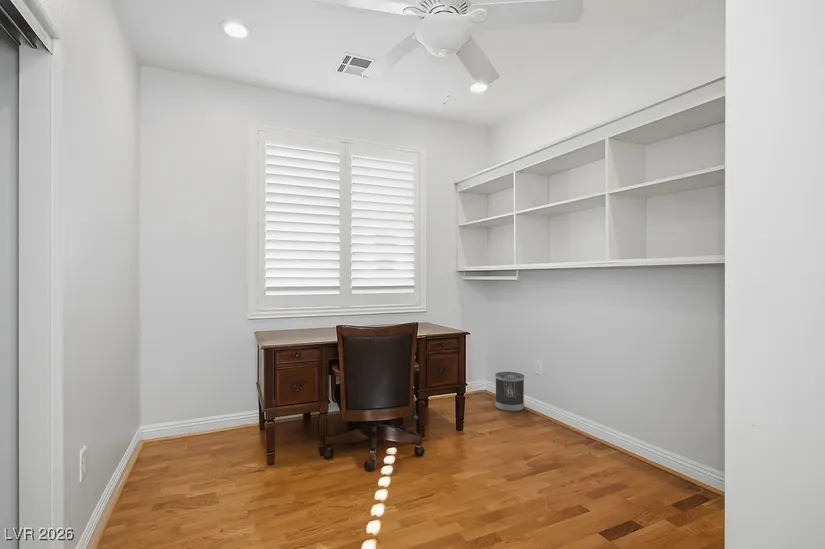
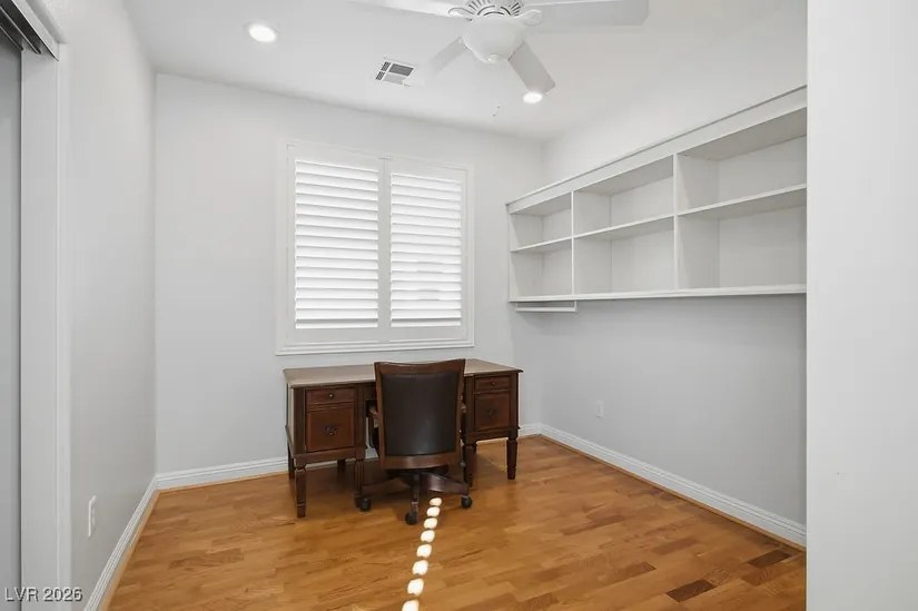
- wastebasket [494,371,525,413]
